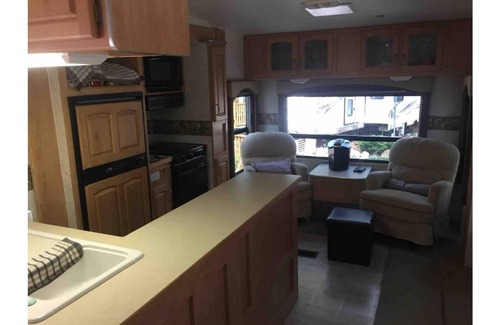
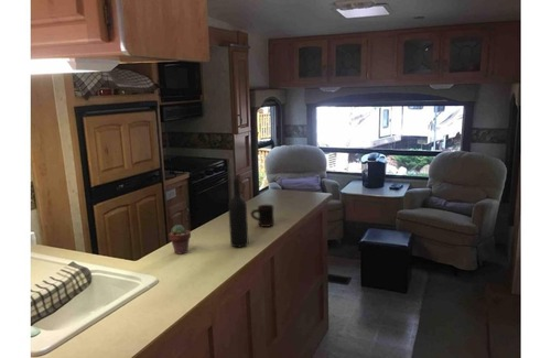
+ wine bottle [227,177,249,248]
+ mug [249,204,276,228]
+ potted succulent [168,224,192,256]
